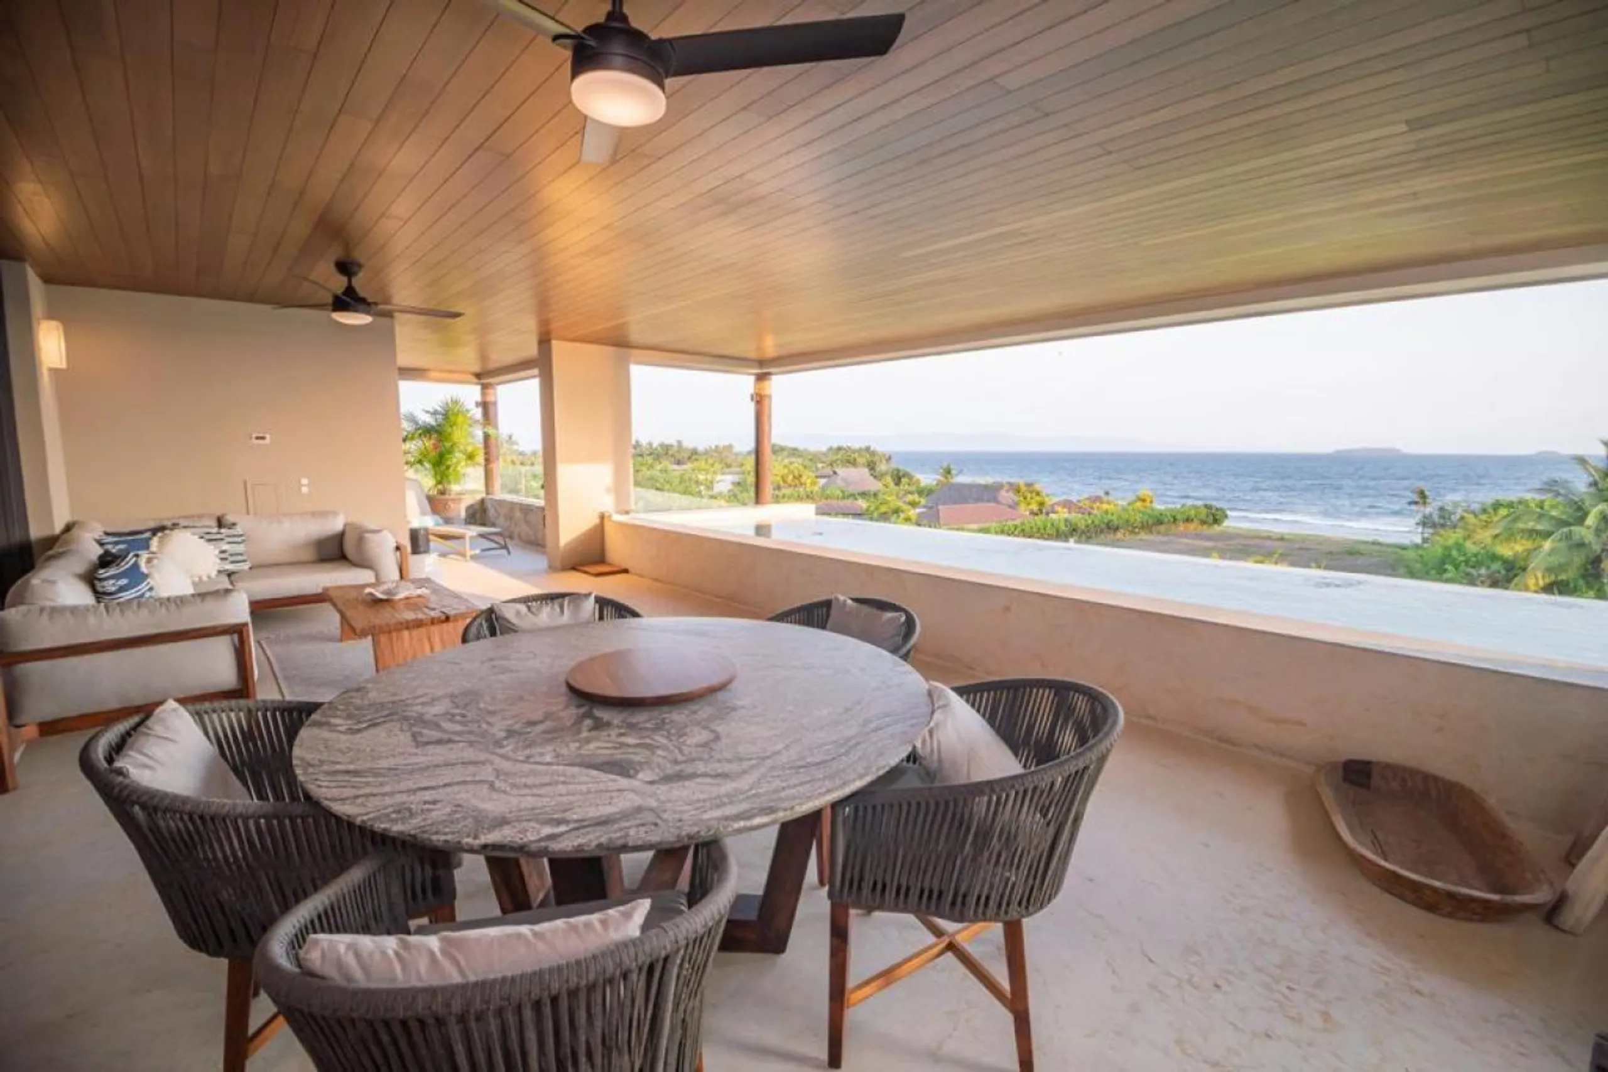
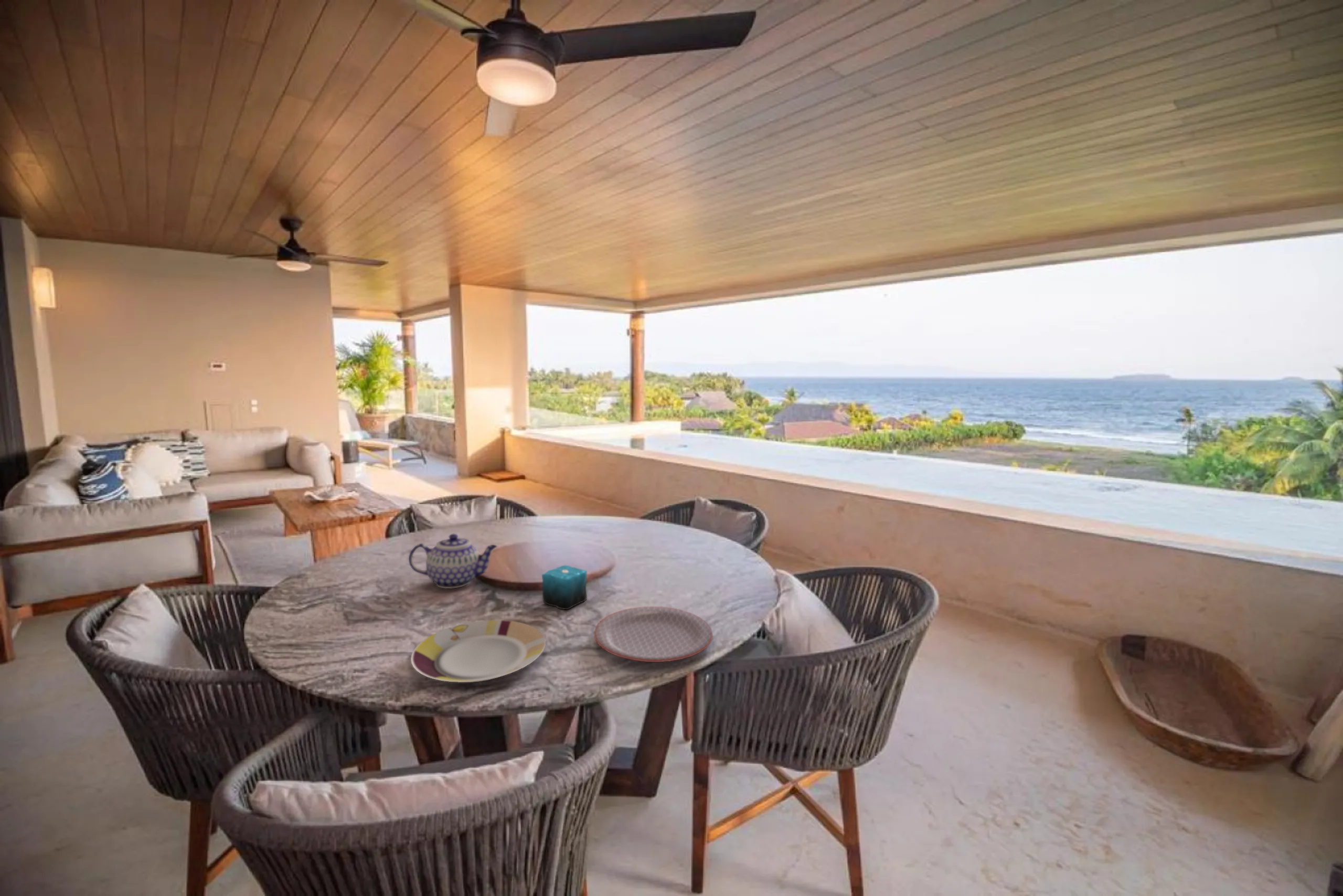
+ candle [541,561,588,610]
+ teapot [408,534,497,589]
+ plate [593,606,713,663]
+ plate [410,620,546,683]
